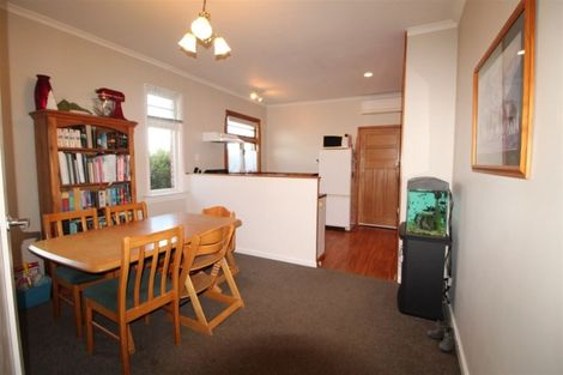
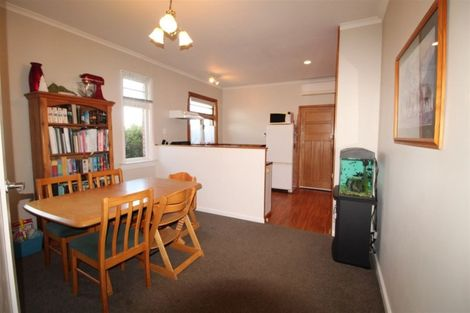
- boots [425,320,460,353]
